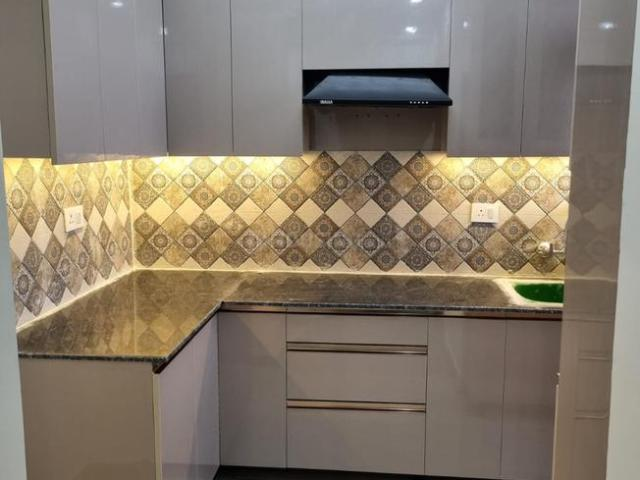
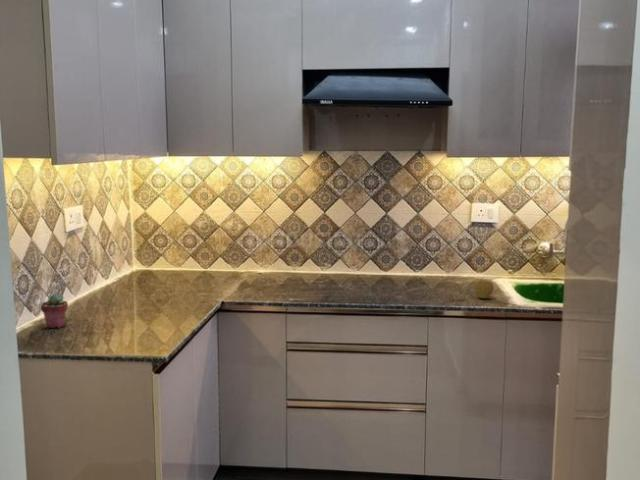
+ potted succulent [40,293,69,329]
+ apple [473,279,495,300]
